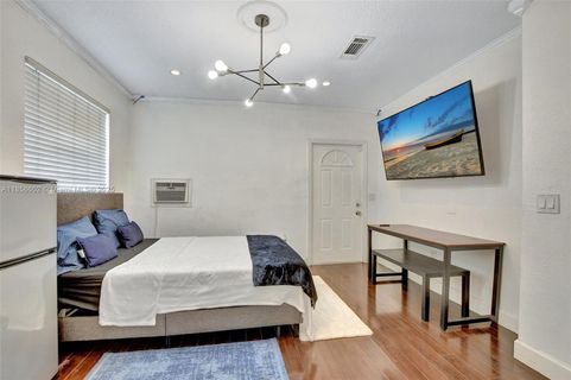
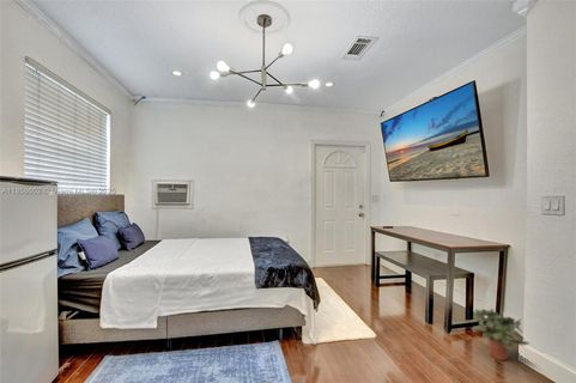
+ potted plant [469,308,530,361]
